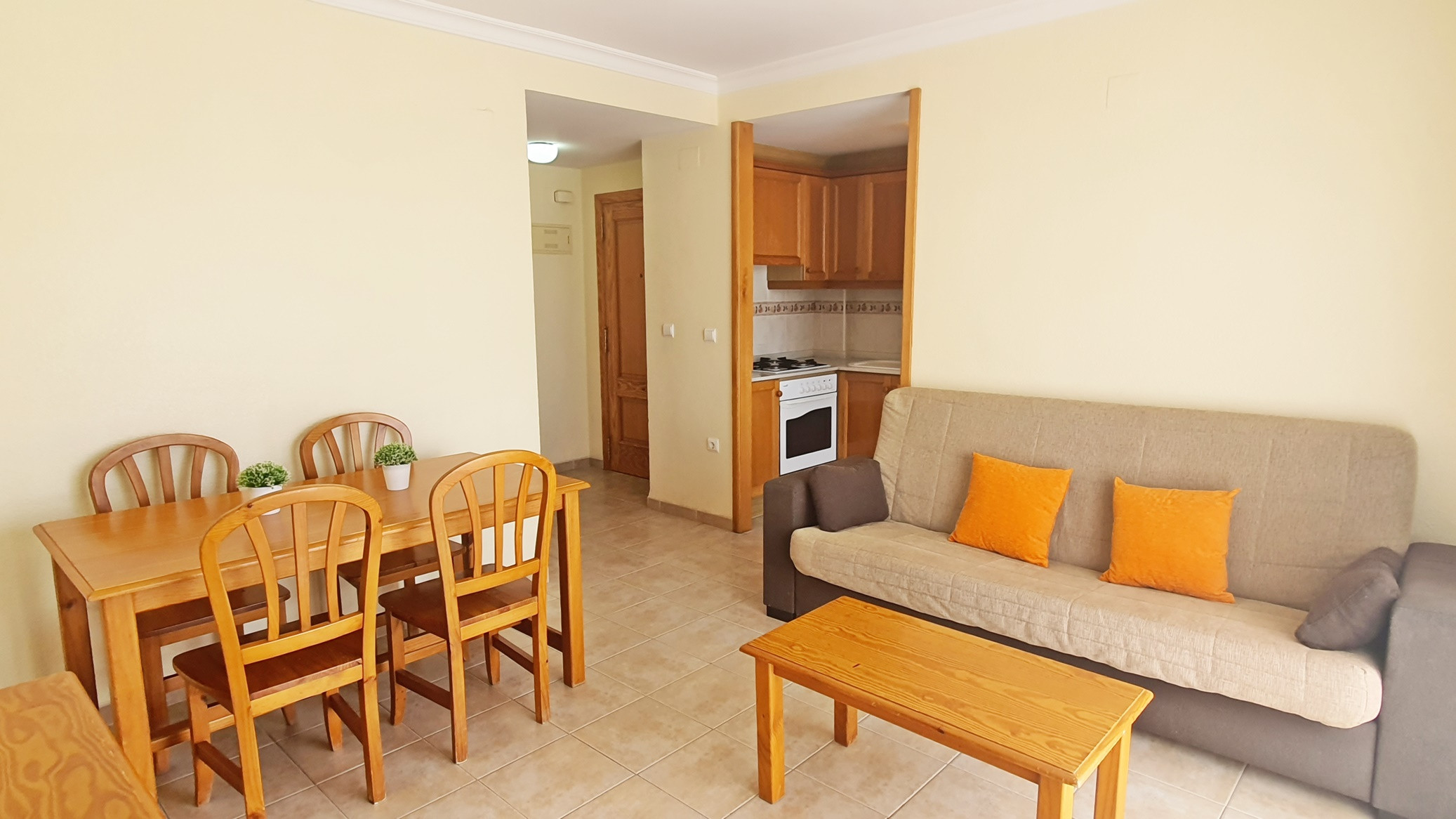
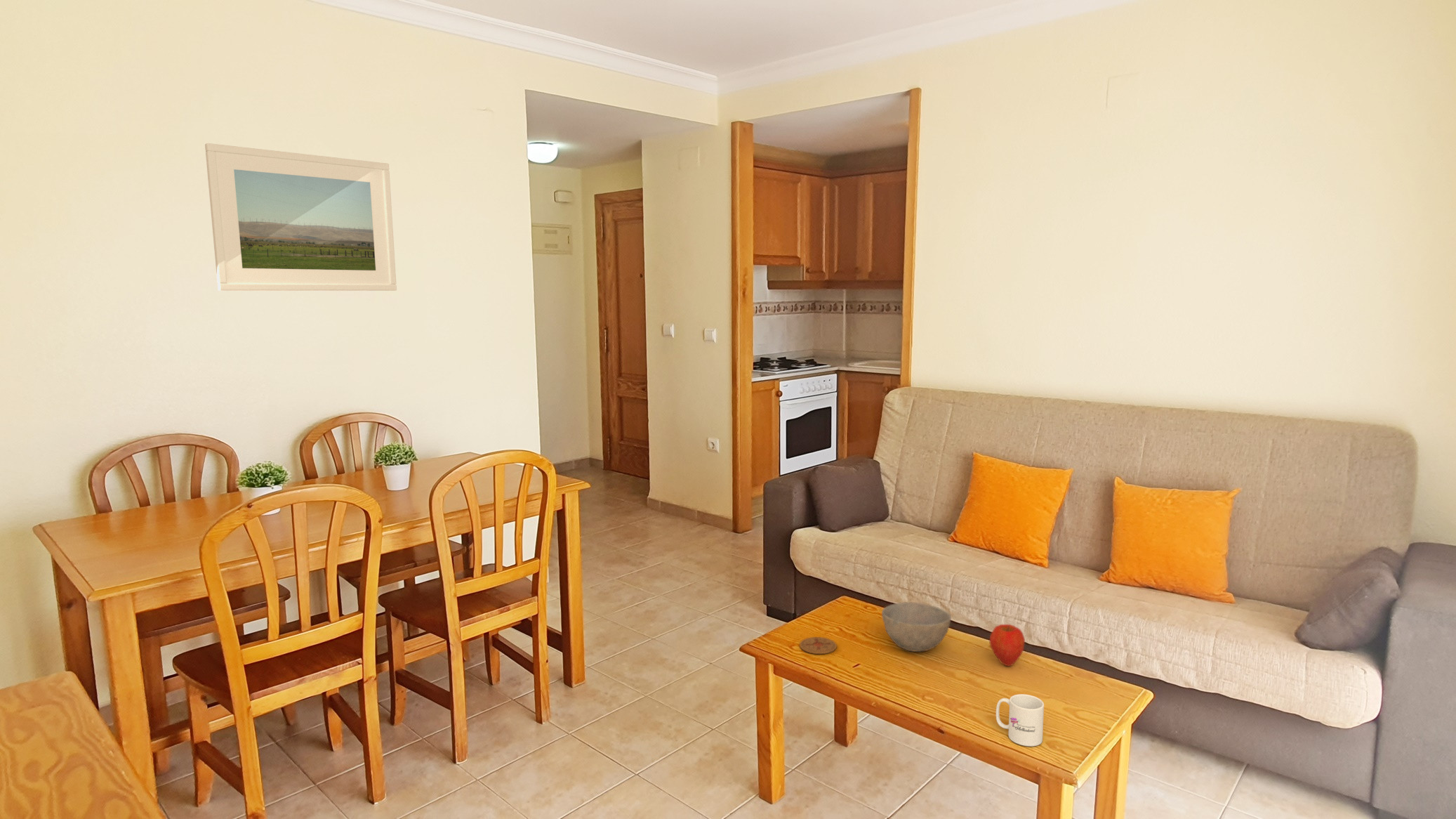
+ apple [988,624,1026,667]
+ bowl [881,601,952,653]
+ coaster [800,636,838,655]
+ mug [995,693,1045,747]
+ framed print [204,143,397,291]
